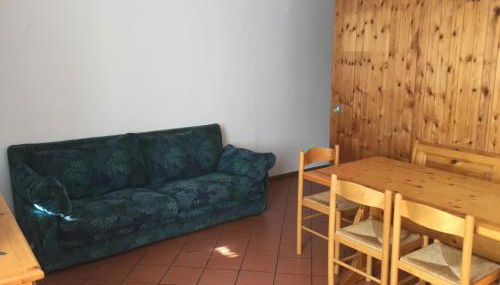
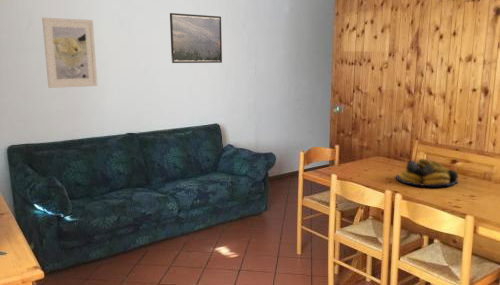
+ fruit bowl [395,158,459,187]
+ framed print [169,12,223,64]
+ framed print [41,17,98,89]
